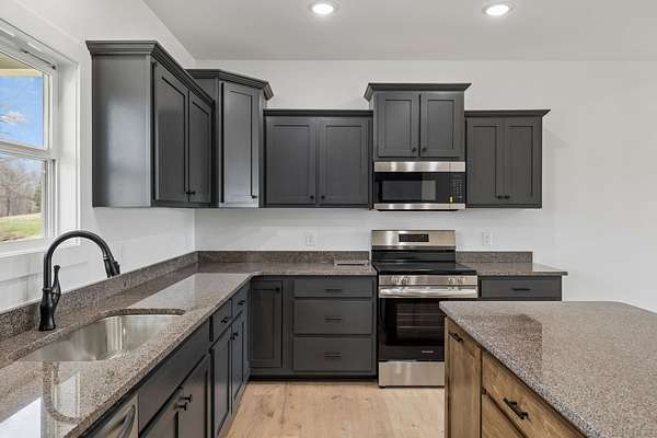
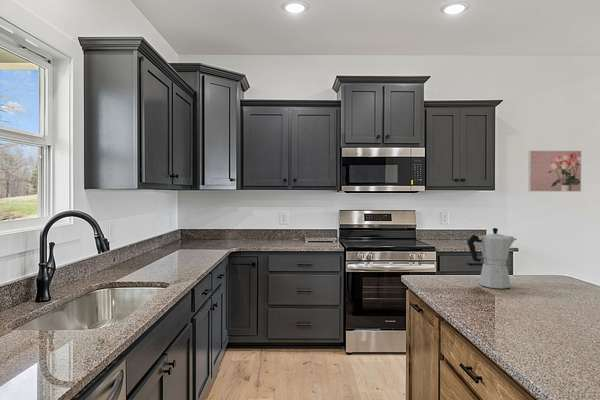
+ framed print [527,150,582,193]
+ moka pot [466,227,518,290]
